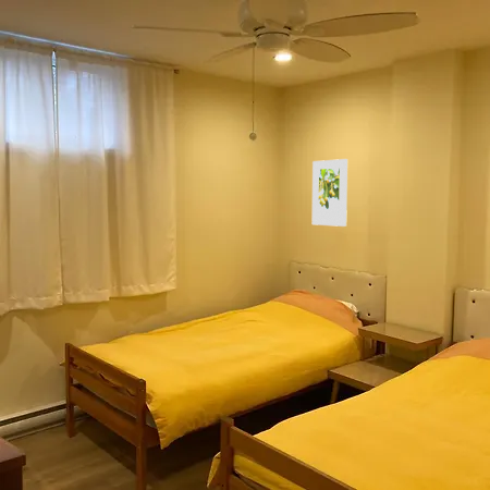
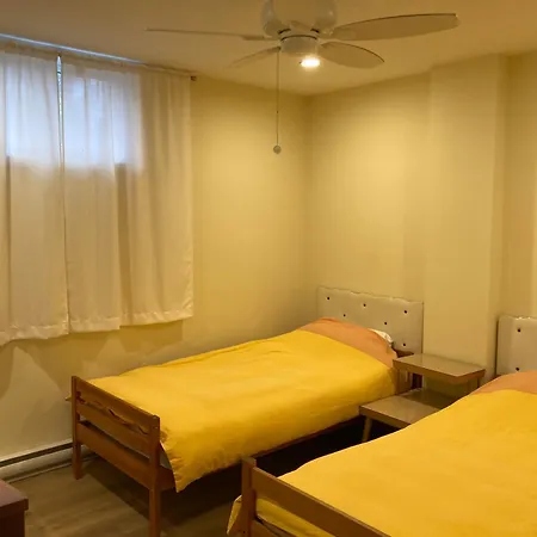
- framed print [311,158,348,228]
